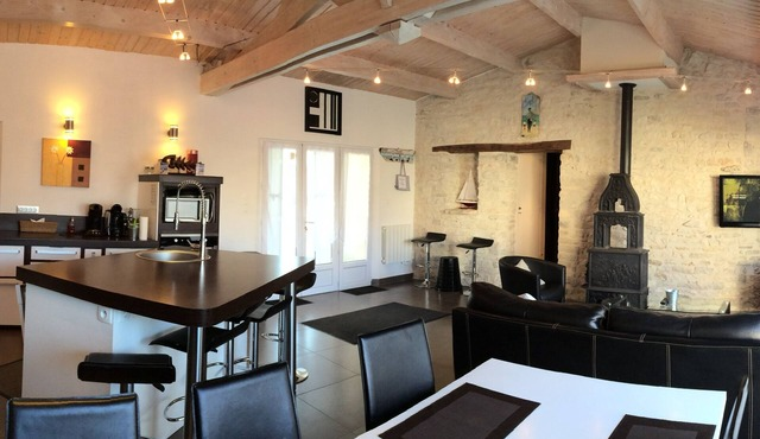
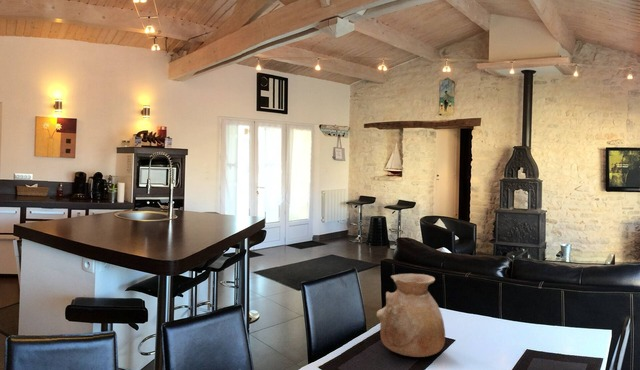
+ vase [376,273,446,358]
